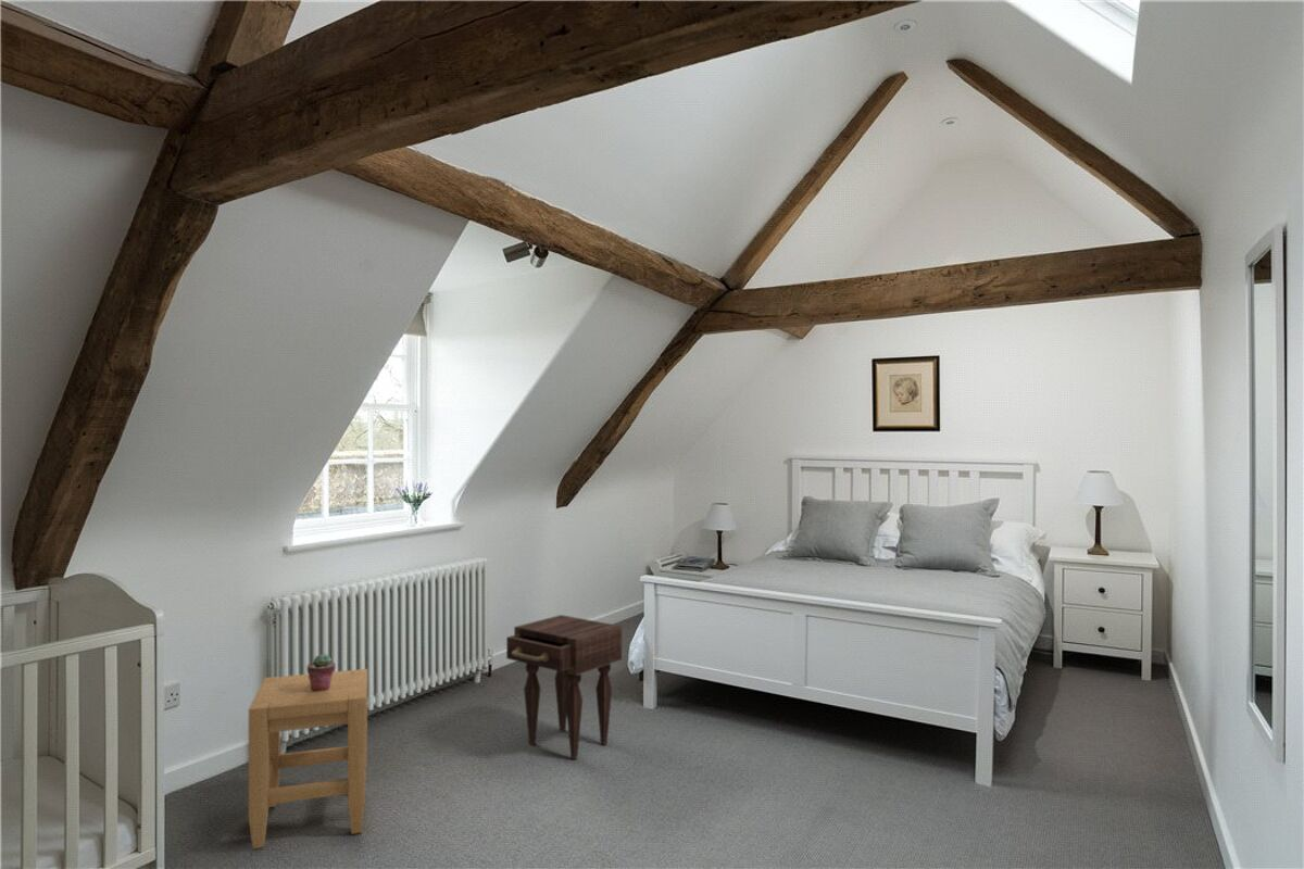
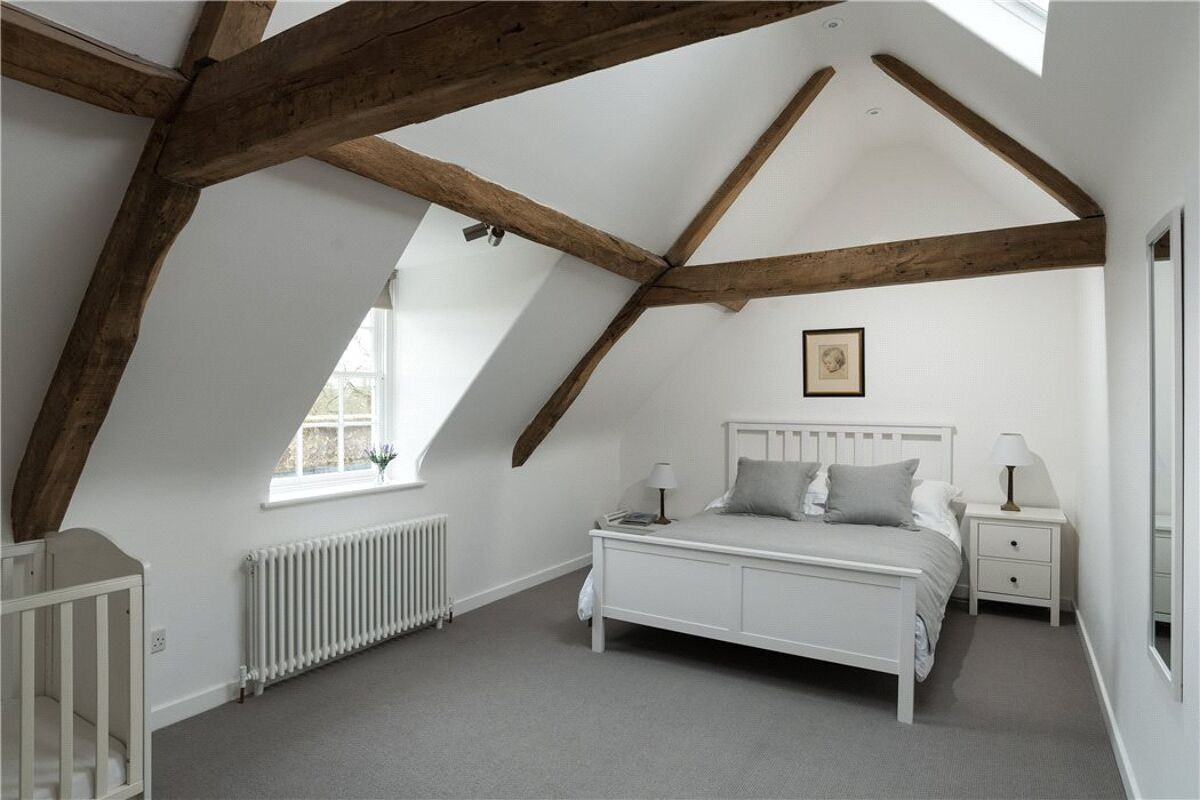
- stool [248,668,368,849]
- potted succulent [305,652,337,692]
- nightstand [505,614,623,760]
